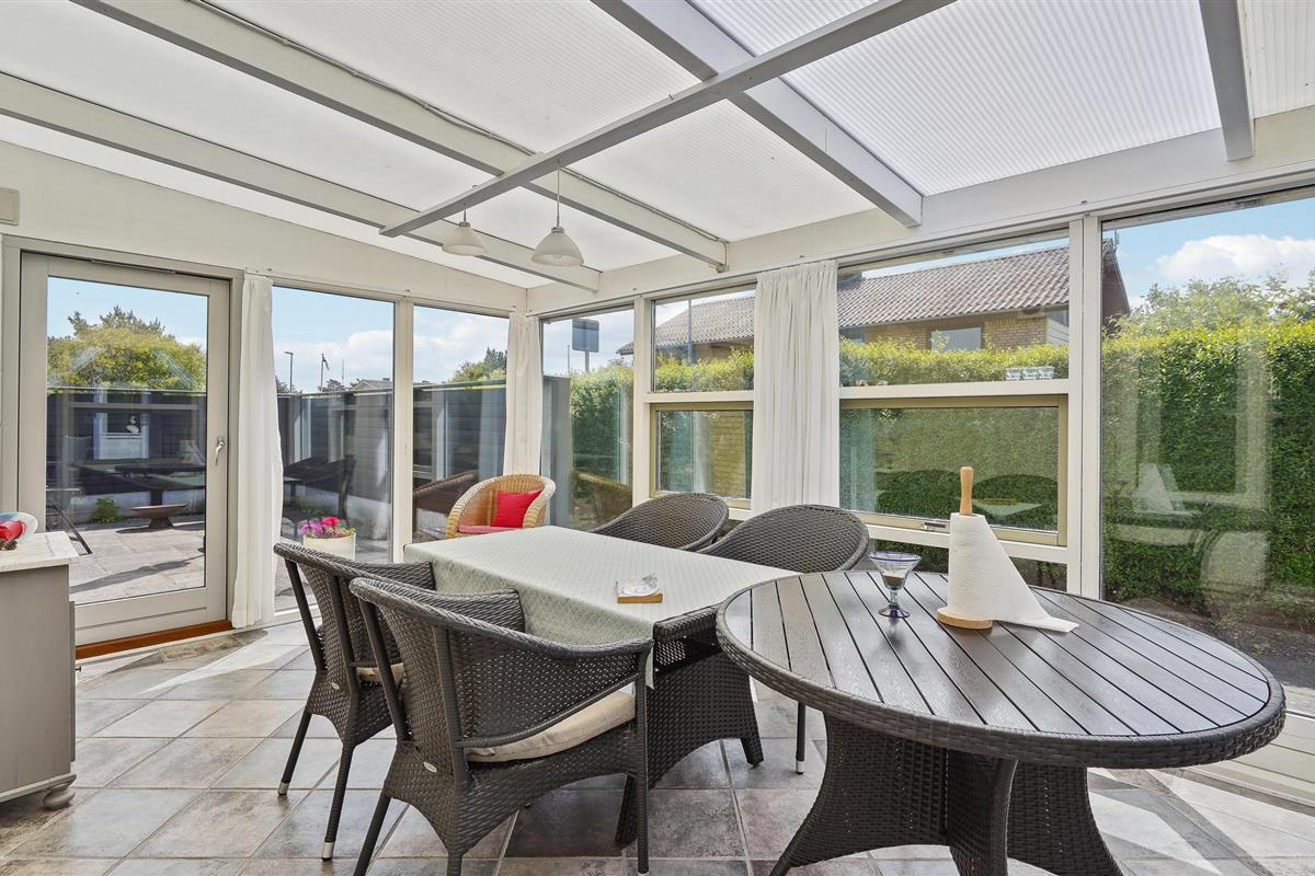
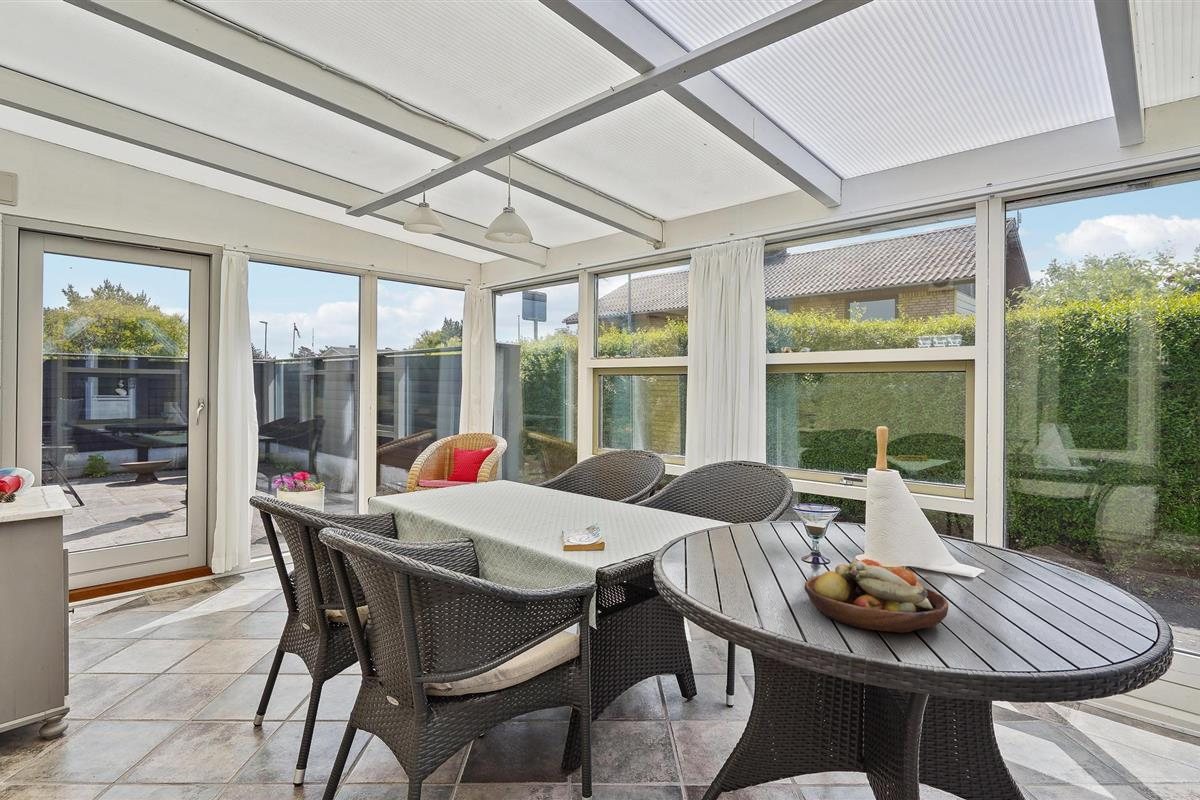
+ fruit bowl [803,558,949,634]
